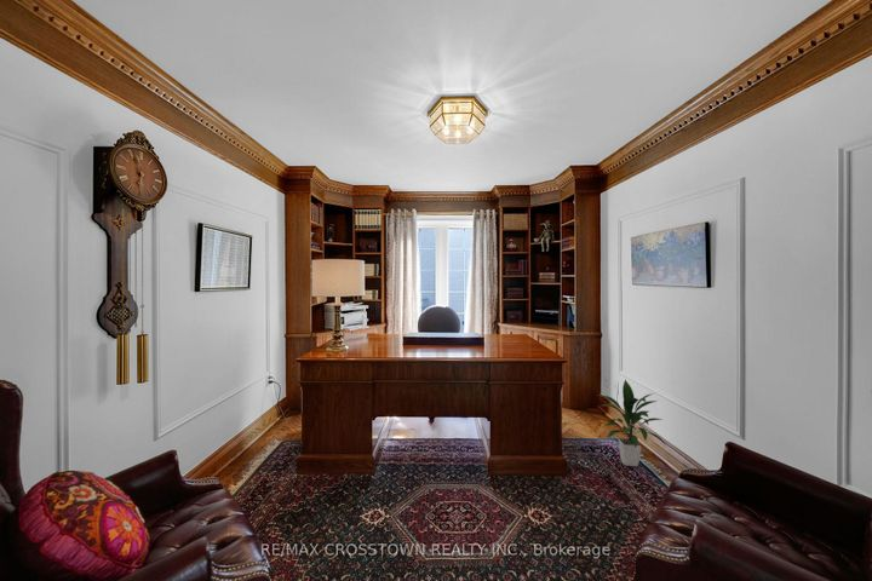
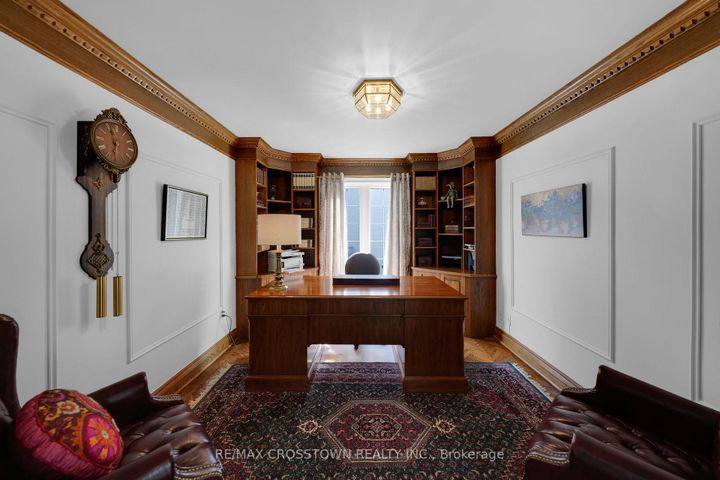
- indoor plant [597,378,670,467]
